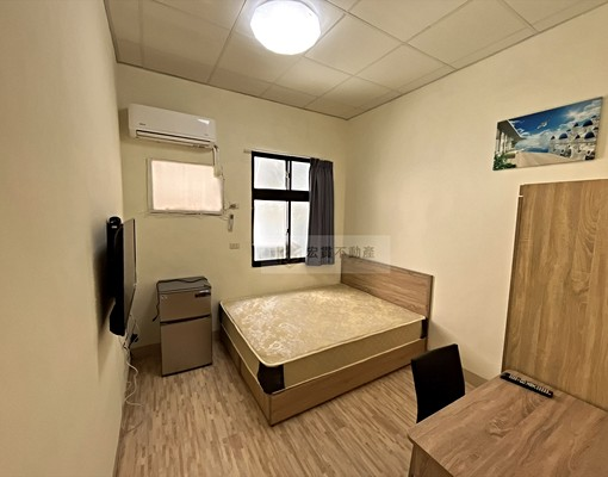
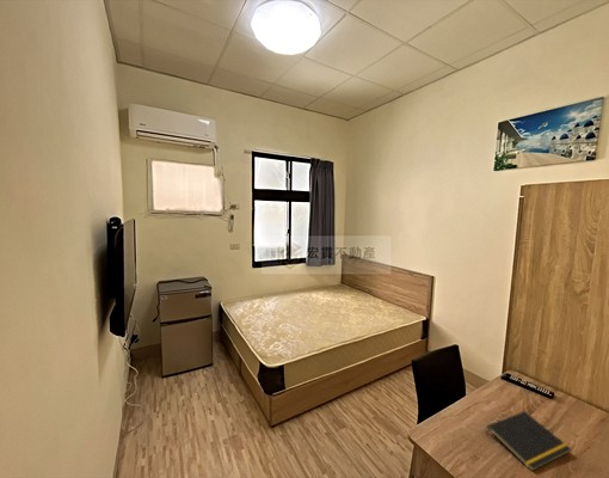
+ notepad [485,410,572,472]
